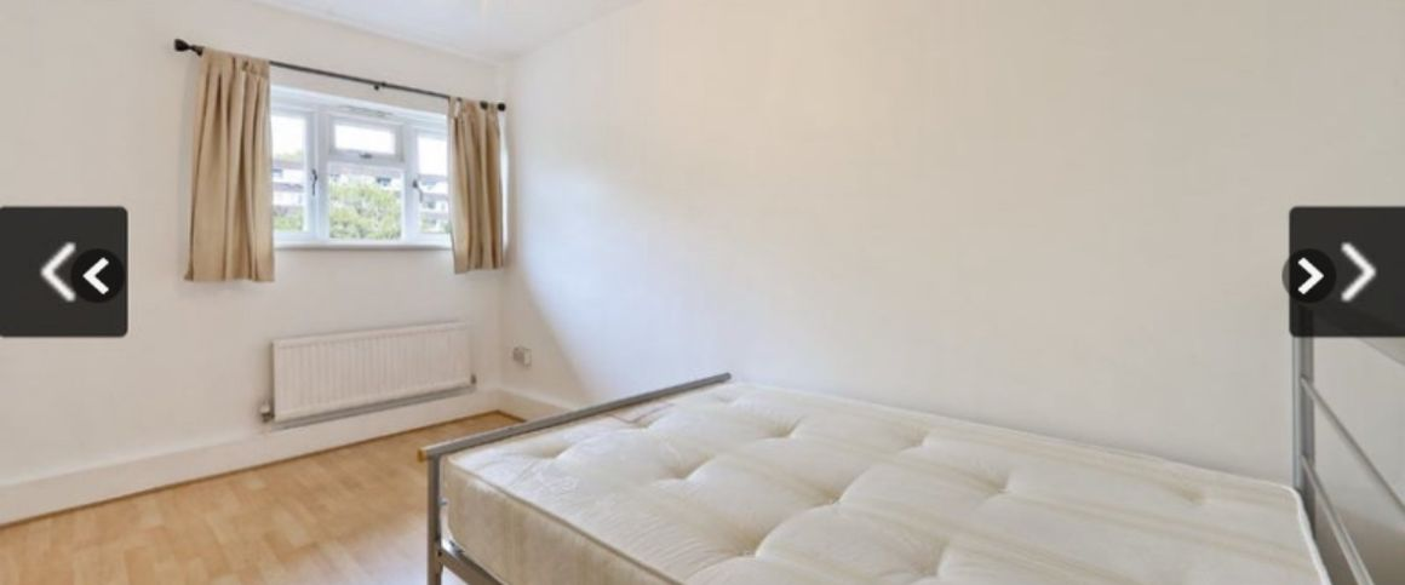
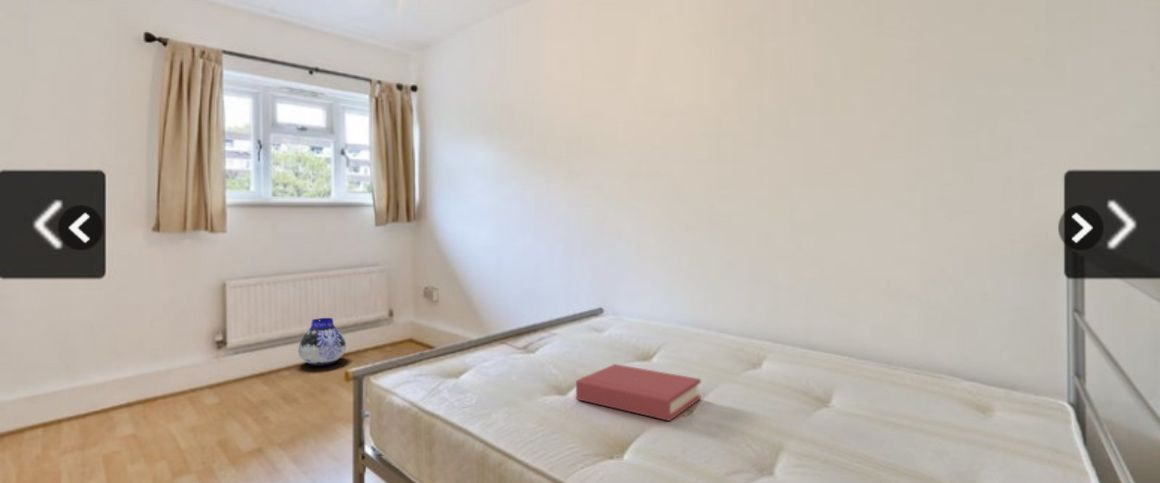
+ hardback book [575,363,702,422]
+ vase [298,317,347,367]
